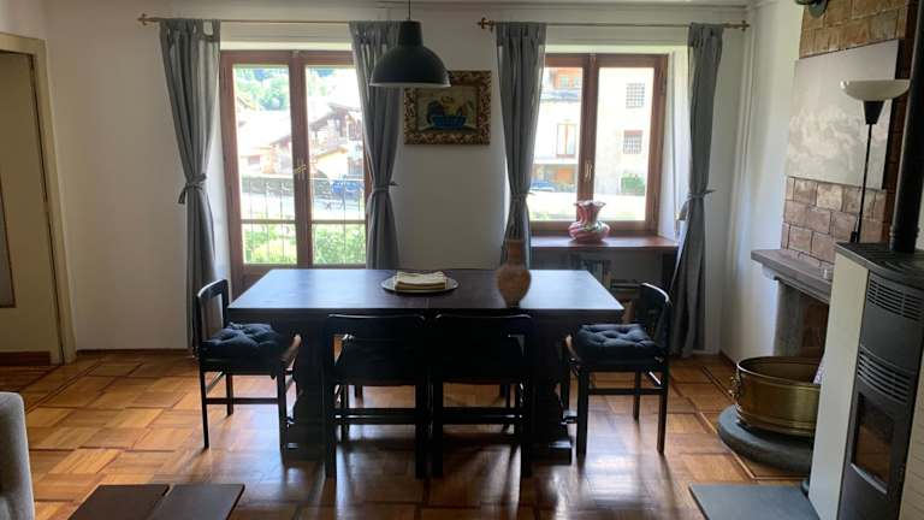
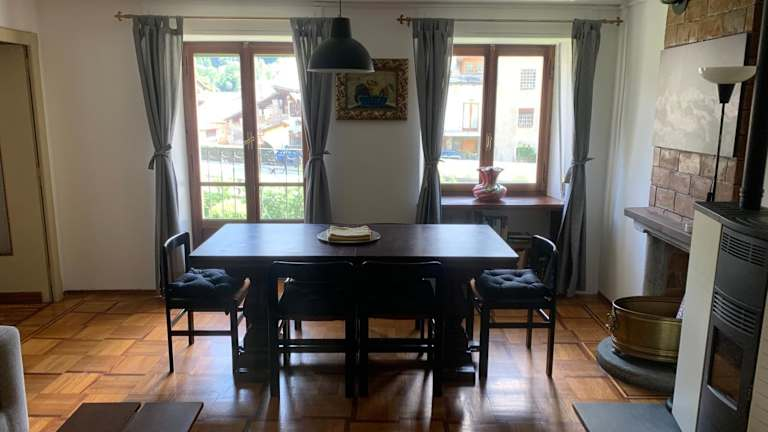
- vase [494,236,533,309]
